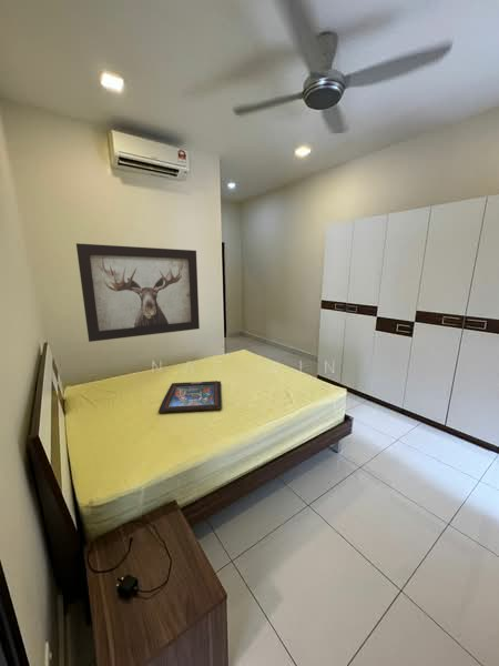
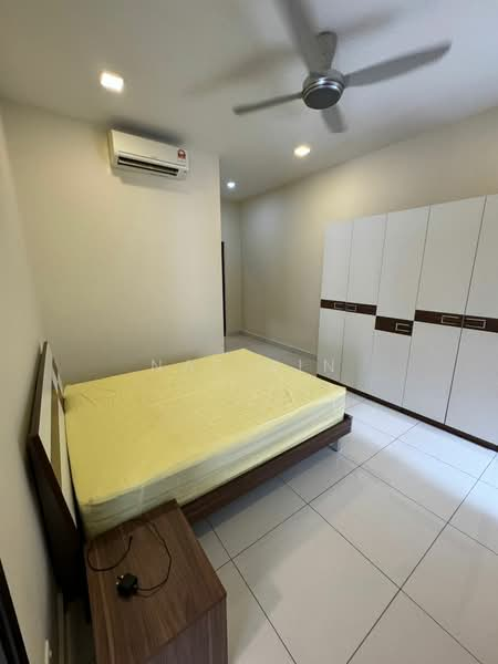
- tray [157,380,223,414]
- wall art [75,242,201,343]
